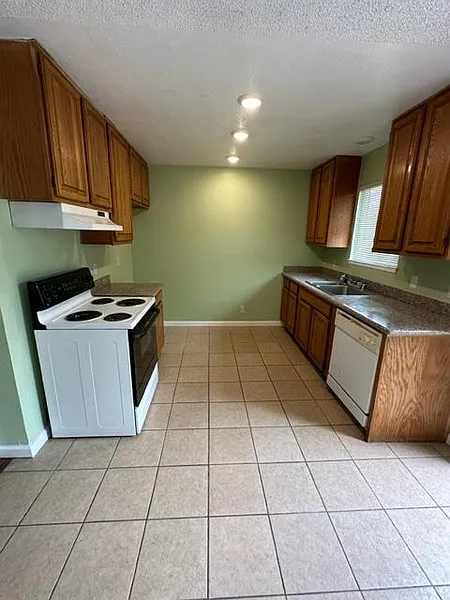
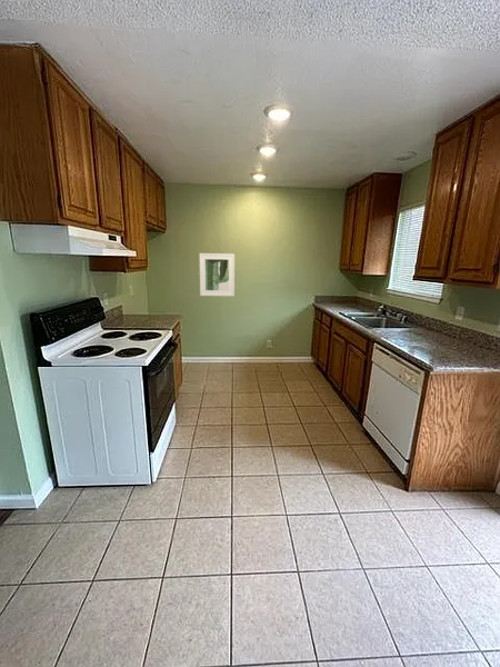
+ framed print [198,252,236,297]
